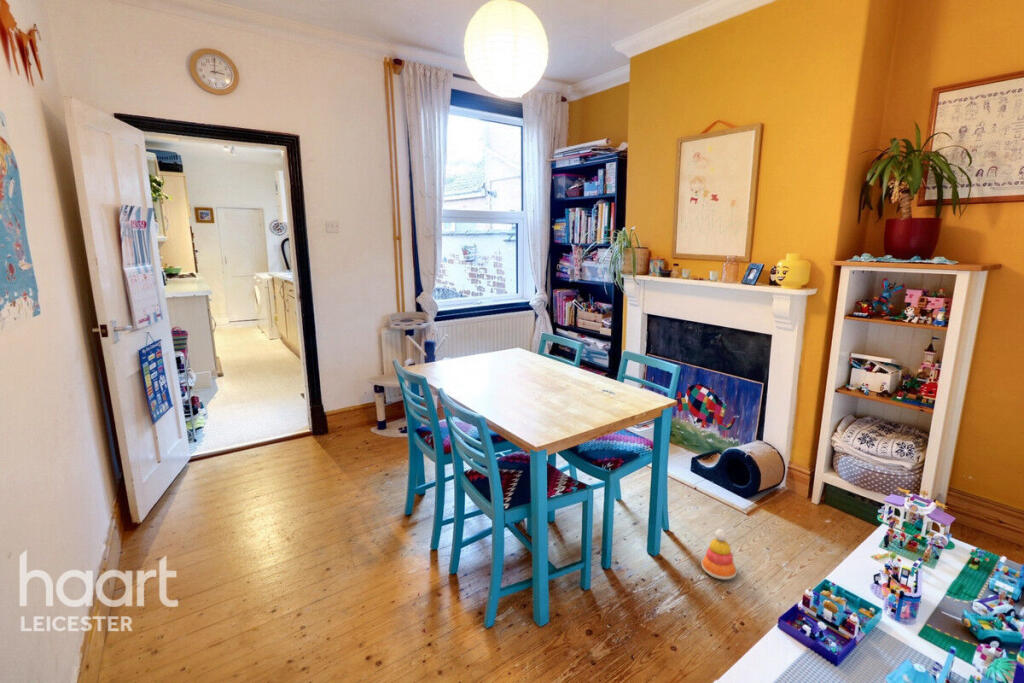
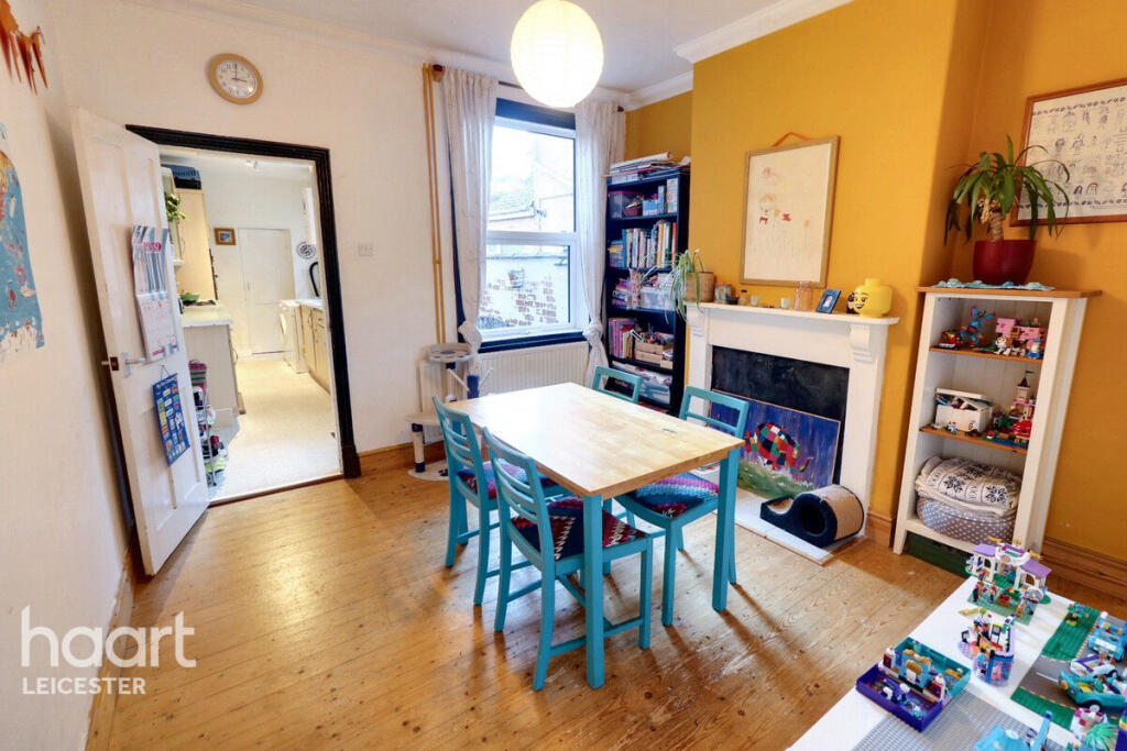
- stacking toy [700,528,738,580]
